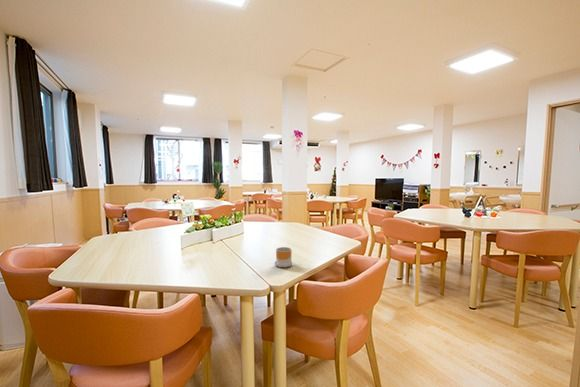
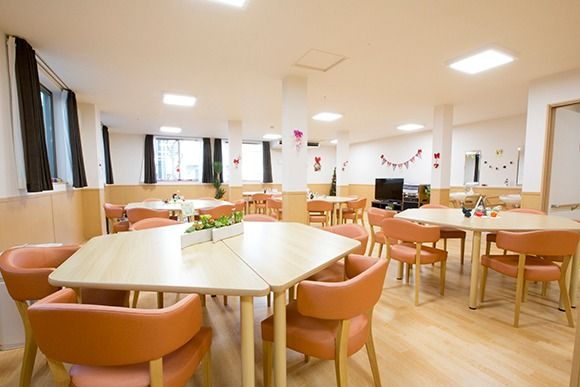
- mug [274,246,293,268]
